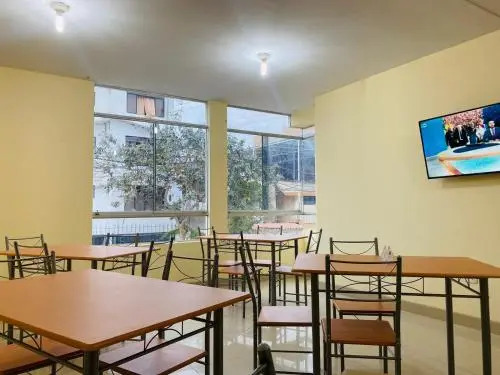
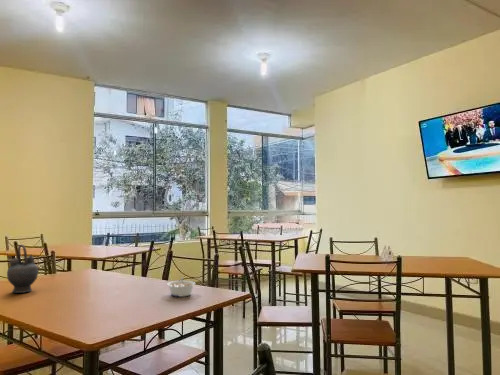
+ legume [166,276,196,298]
+ teapot [6,244,39,294]
